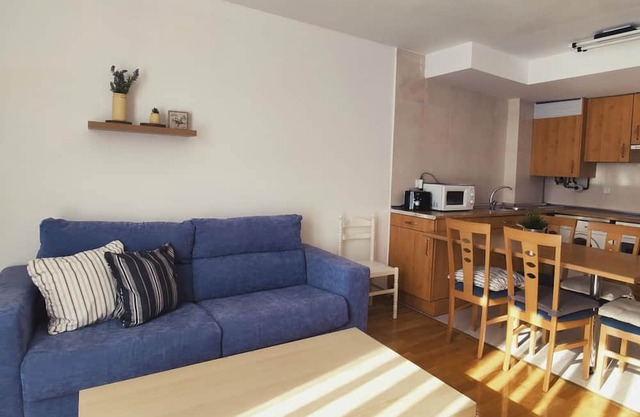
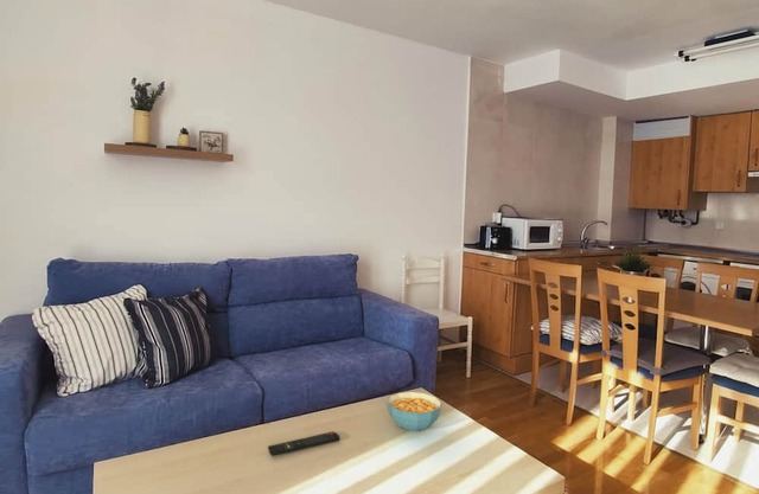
+ remote control [267,430,340,457]
+ cereal bowl [387,391,442,432]
